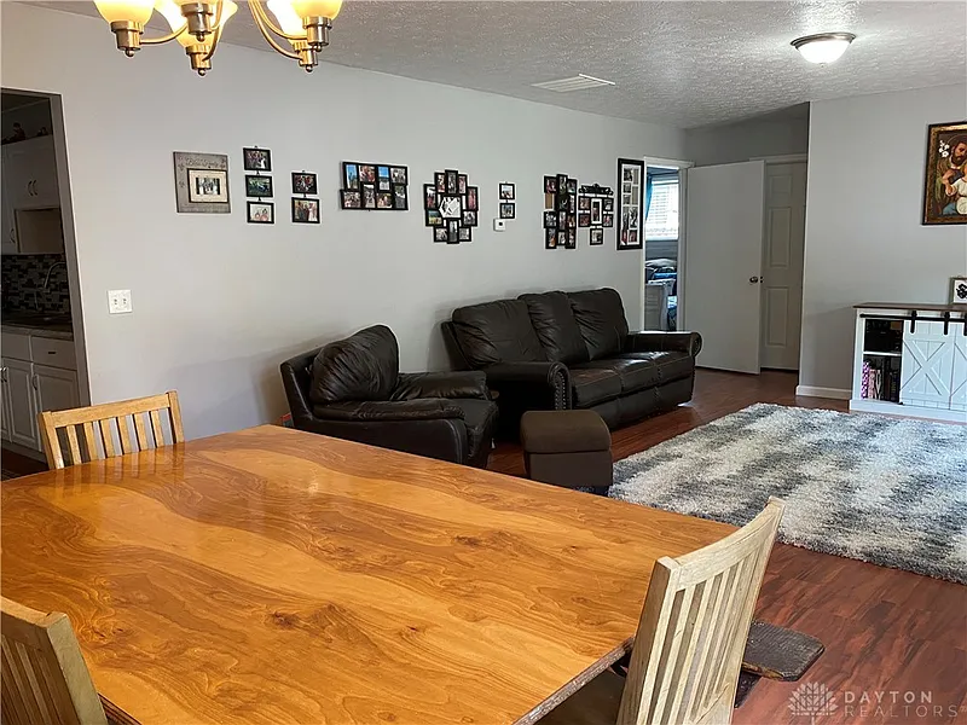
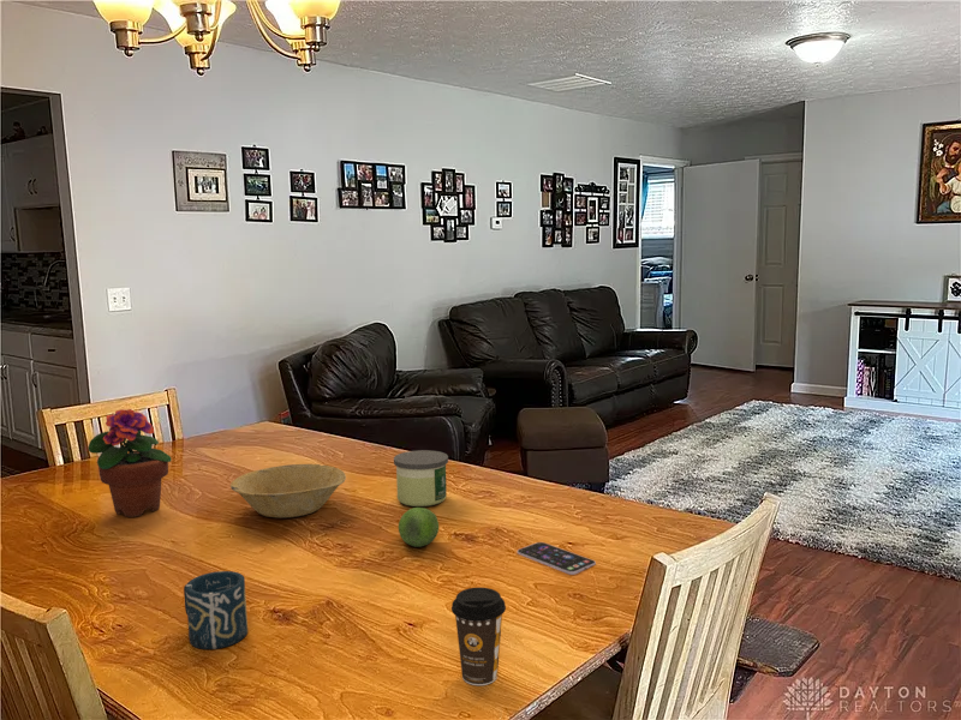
+ coffee cup [450,587,507,686]
+ cup [183,570,249,650]
+ smartphone [517,541,597,576]
+ bowl [229,463,347,518]
+ candle [393,449,449,508]
+ fruit [398,506,440,548]
+ potted flower [86,408,173,518]
